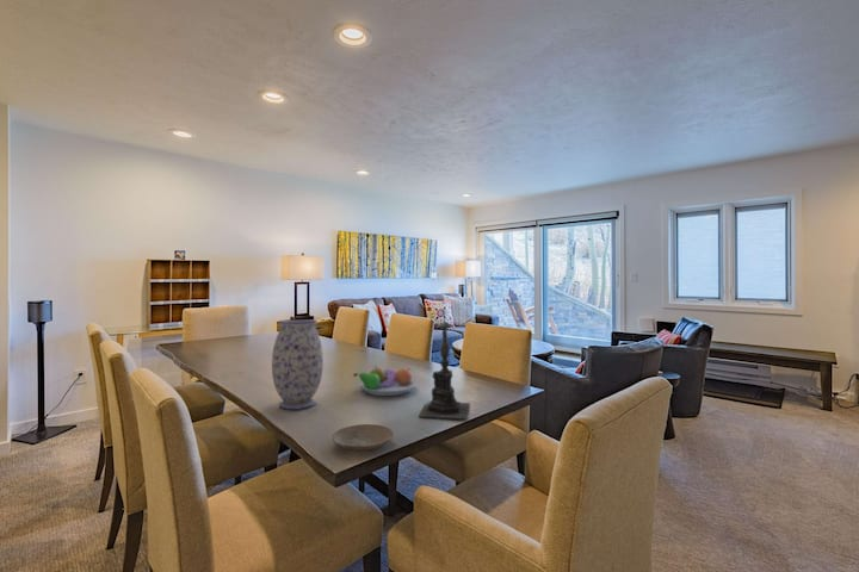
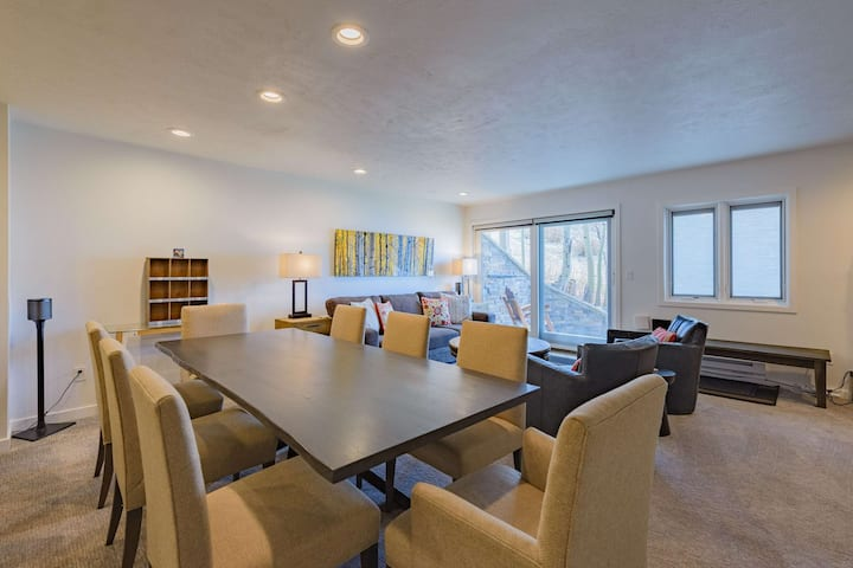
- candle holder [418,309,471,419]
- vase [271,318,325,411]
- plate [332,423,395,452]
- fruit bowl [352,363,418,397]
